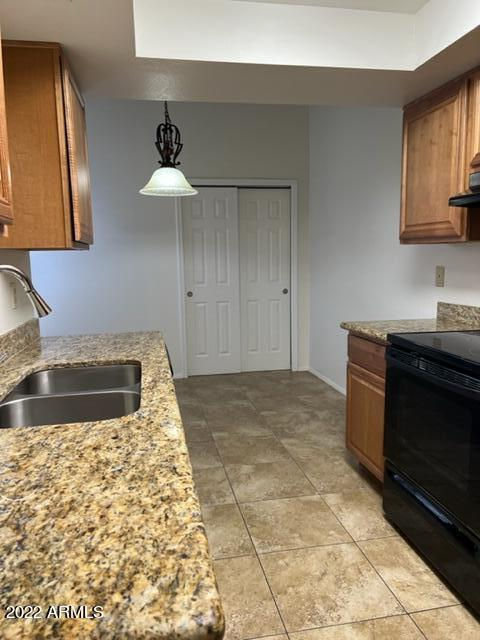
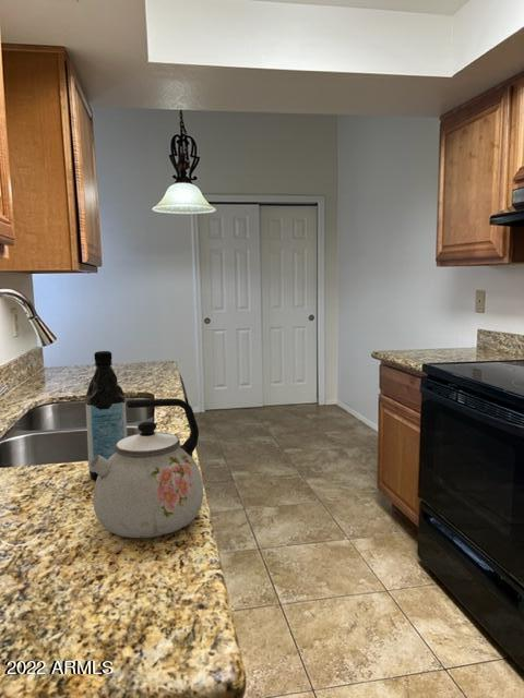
+ water bottle [83,350,128,483]
+ kettle [90,398,204,539]
